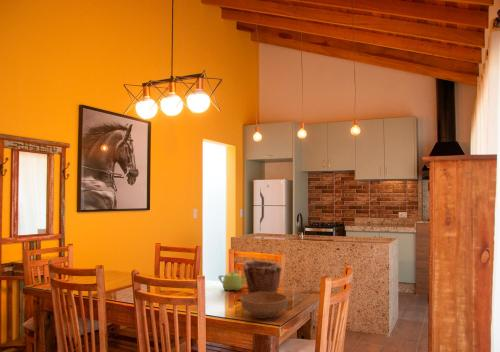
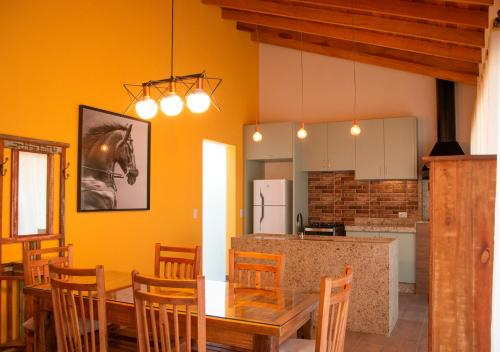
- plant pot [236,259,283,301]
- bowl [240,292,290,319]
- teapot [218,271,246,292]
